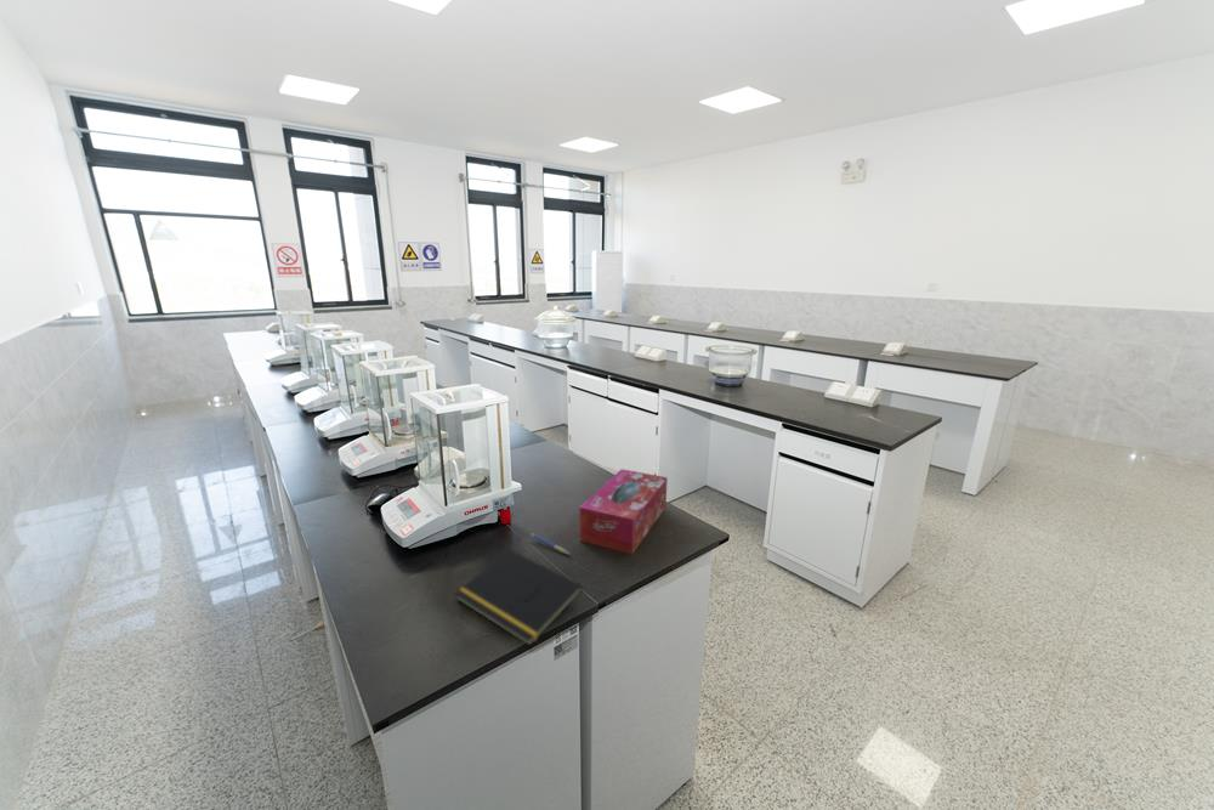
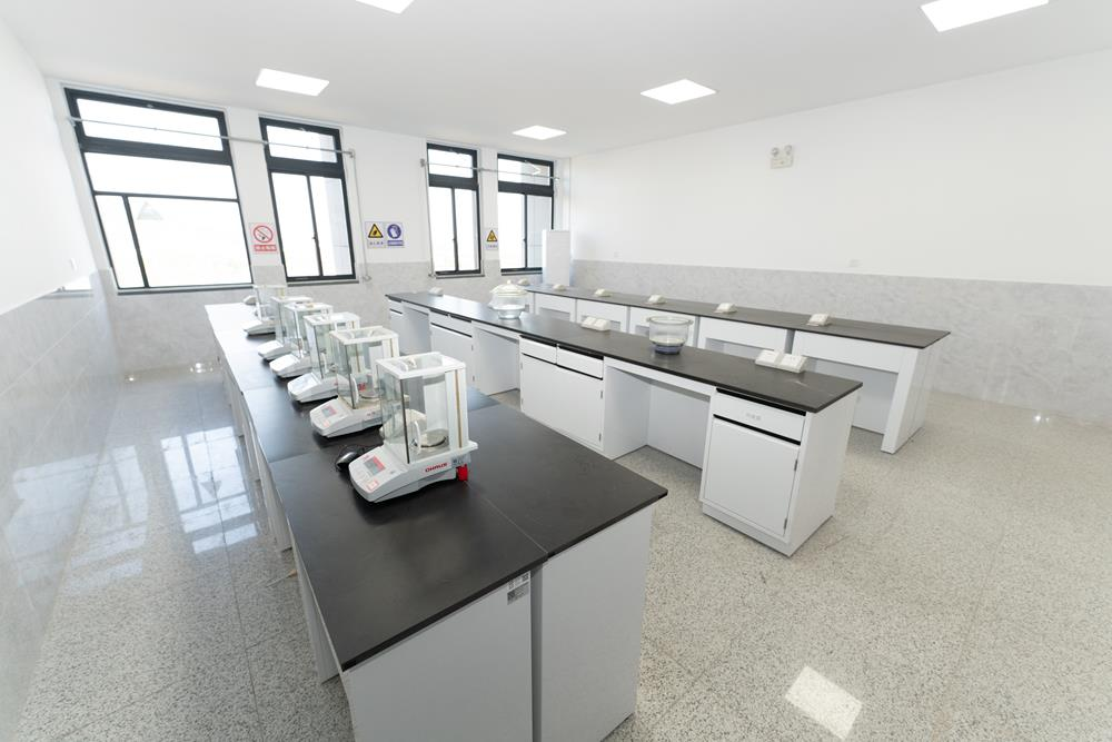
- tissue box [579,468,669,555]
- pen [531,532,572,556]
- notepad [453,548,584,647]
